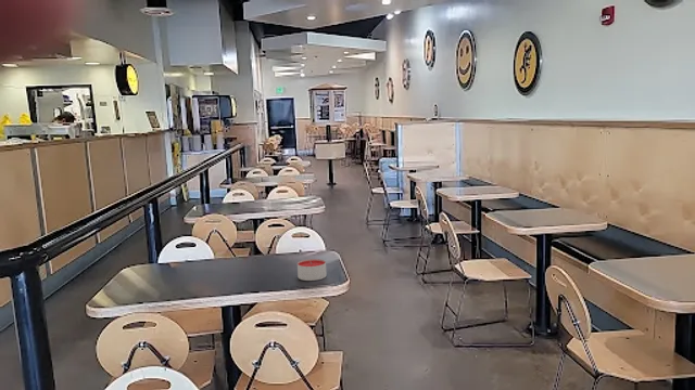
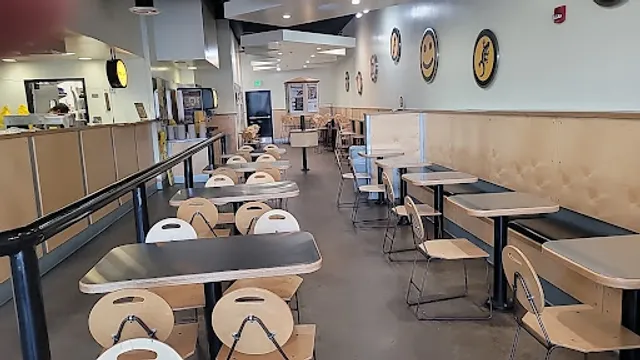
- candle [296,258,327,282]
